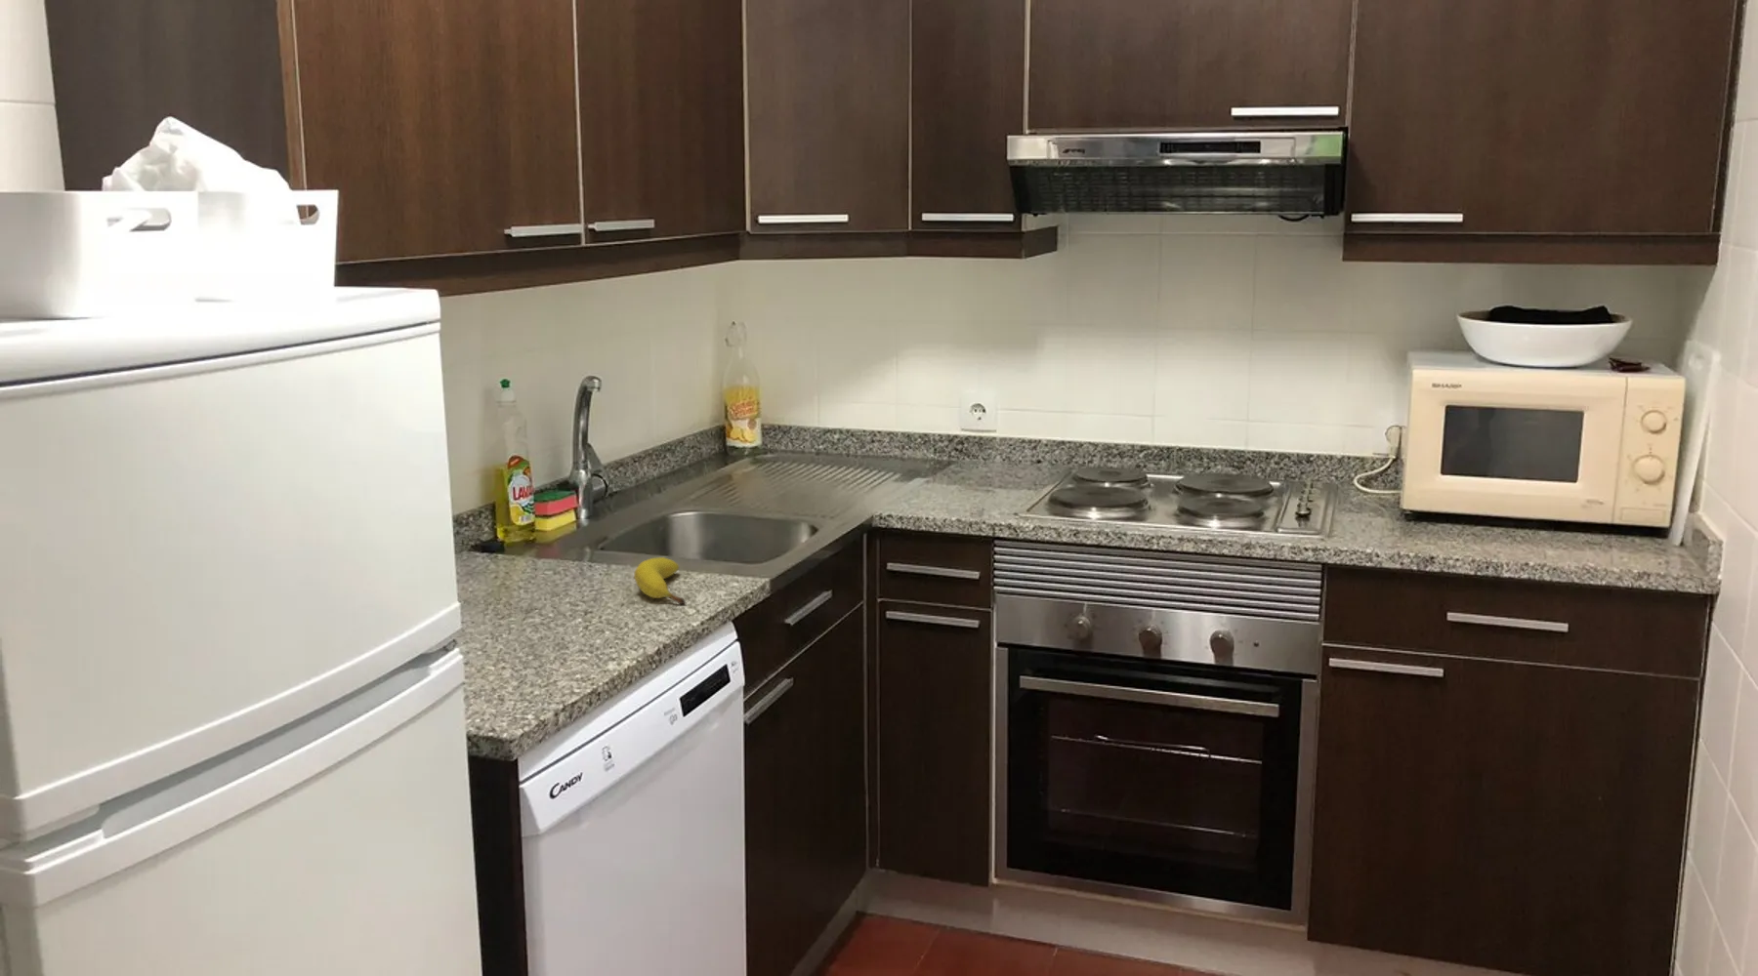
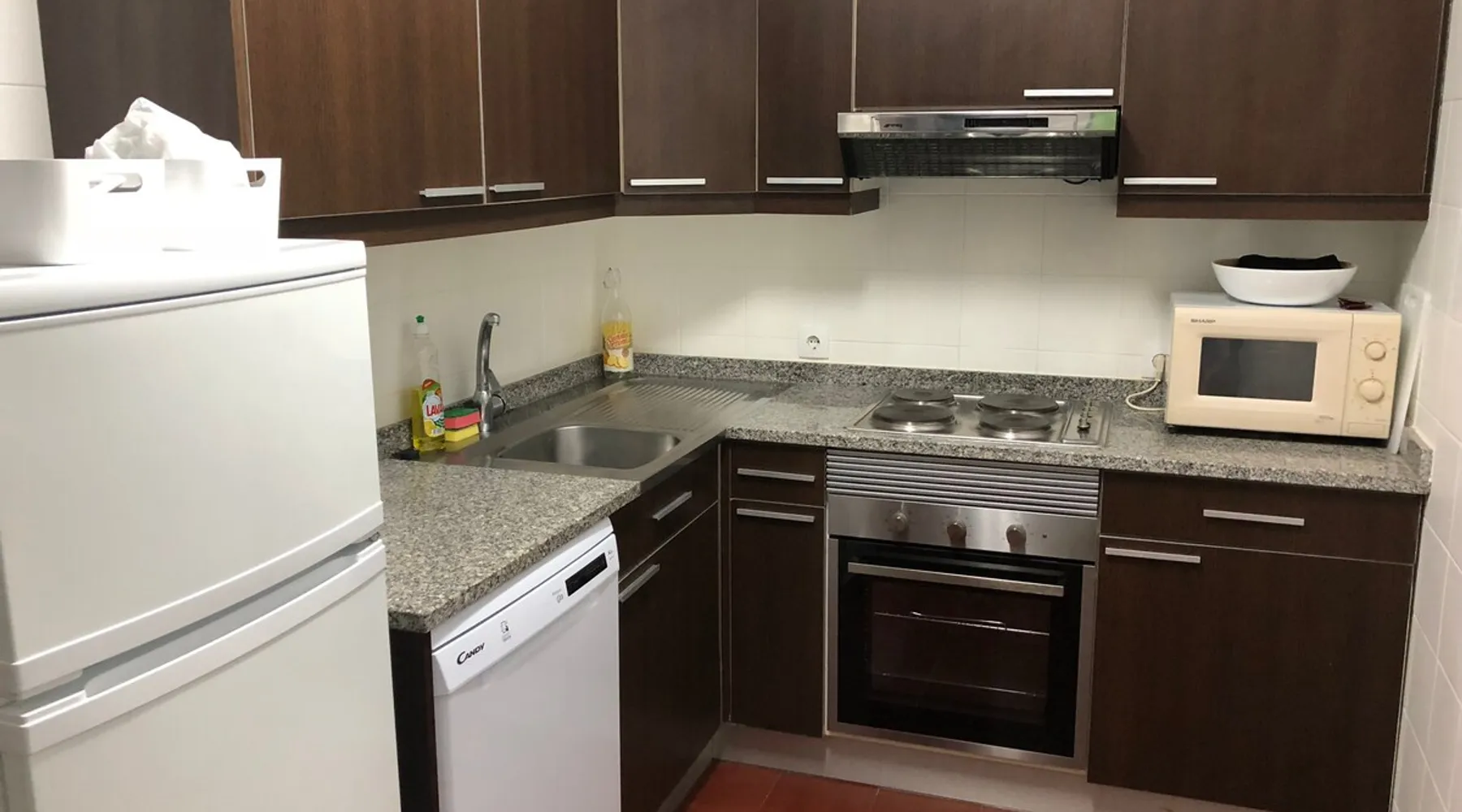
- fruit [632,557,687,605]
